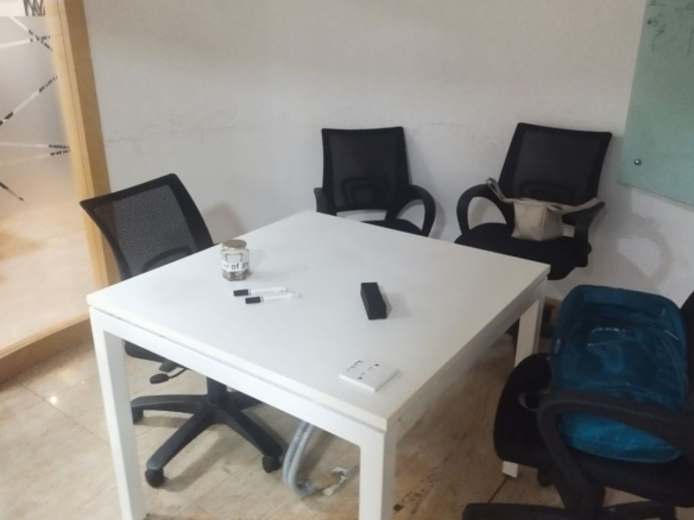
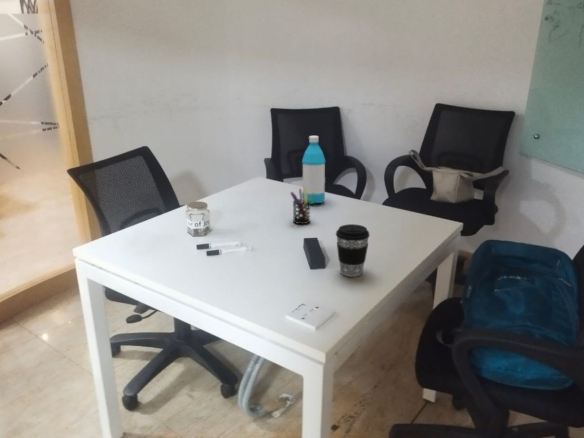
+ coffee cup [335,223,371,278]
+ pen holder [289,188,315,225]
+ water bottle [301,135,326,205]
